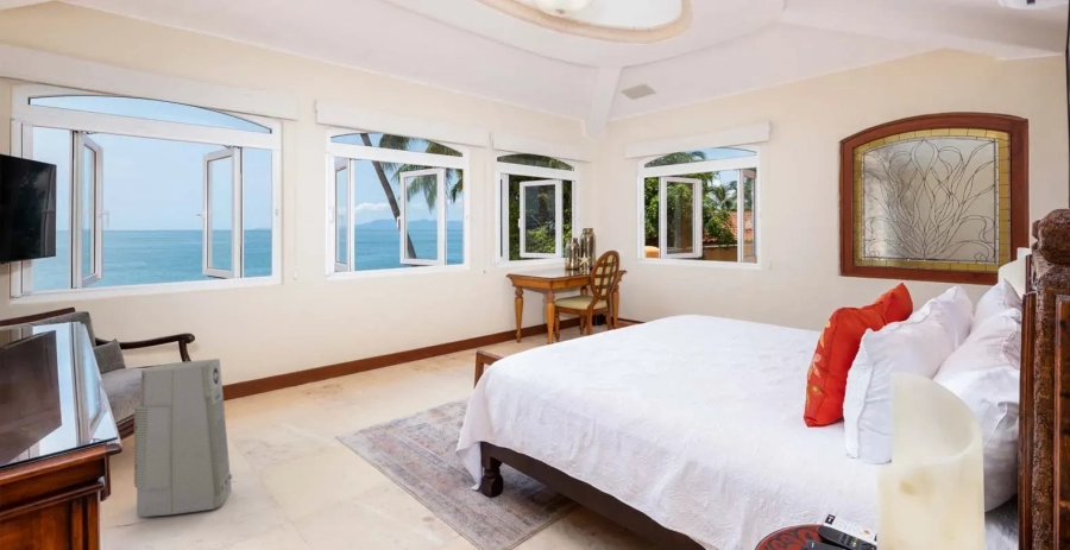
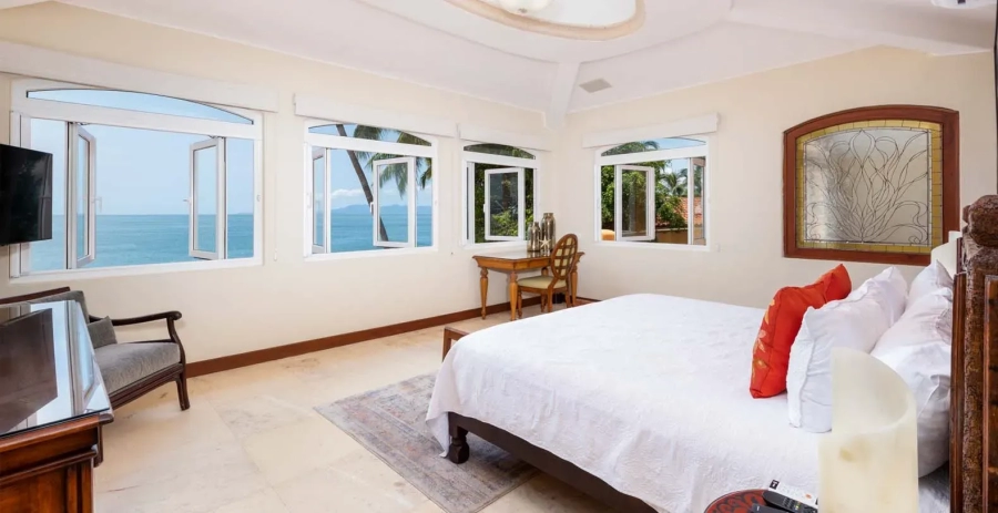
- air purifier [133,358,233,518]
